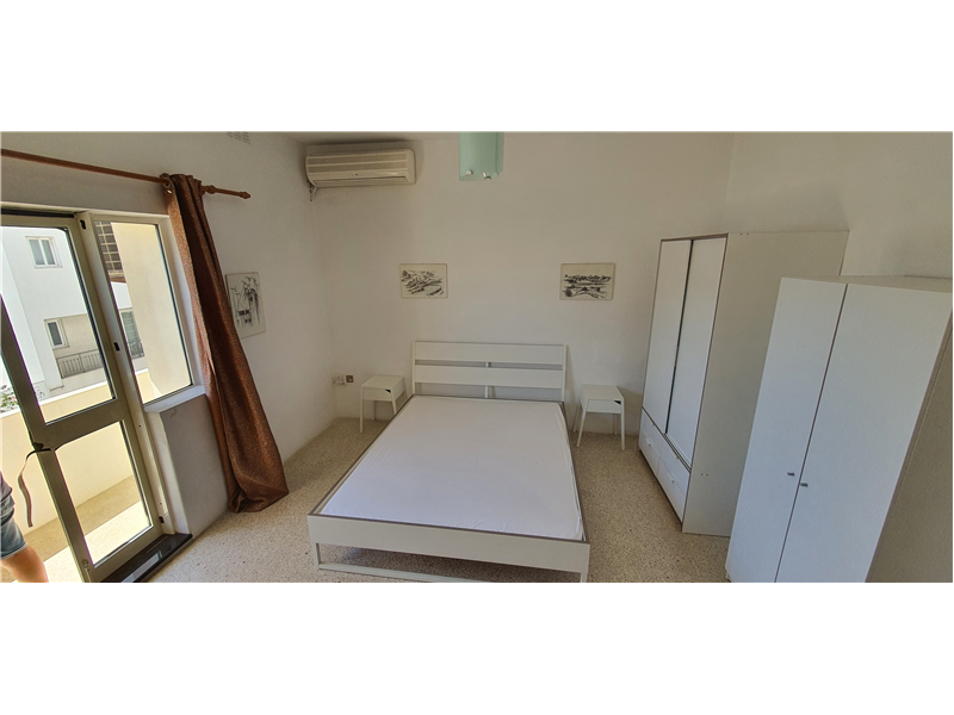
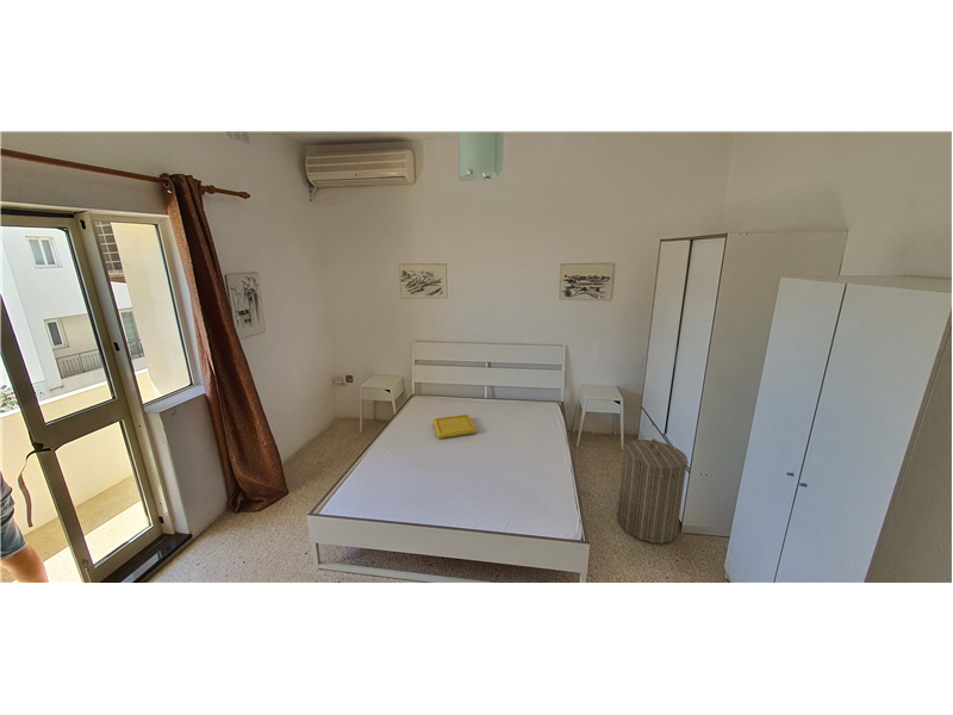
+ laundry hamper [616,437,689,545]
+ serving tray [432,414,478,440]
